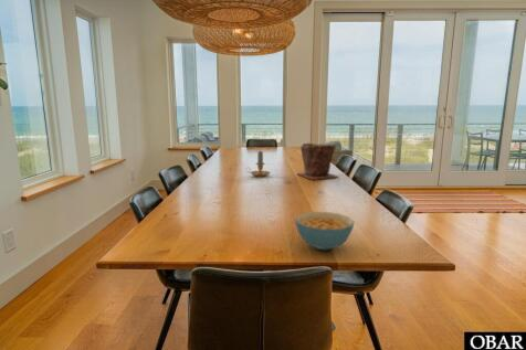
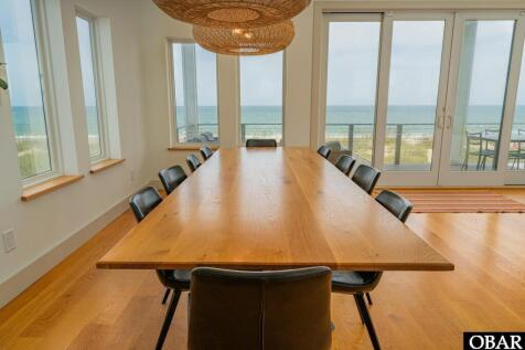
- cereal bowl [294,211,355,251]
- plant pot [296,141,339,180]
- candle [244,150,272,178]
